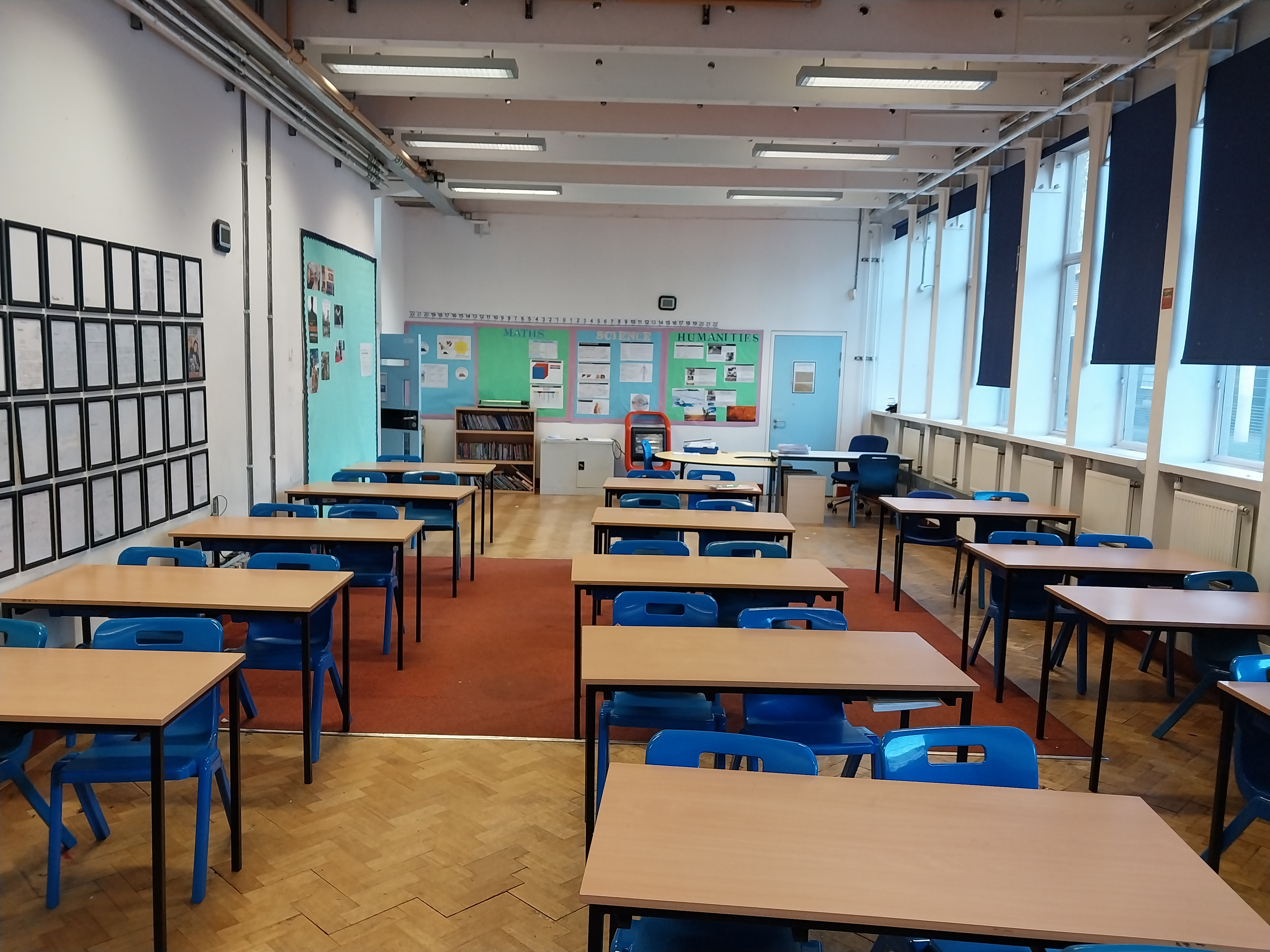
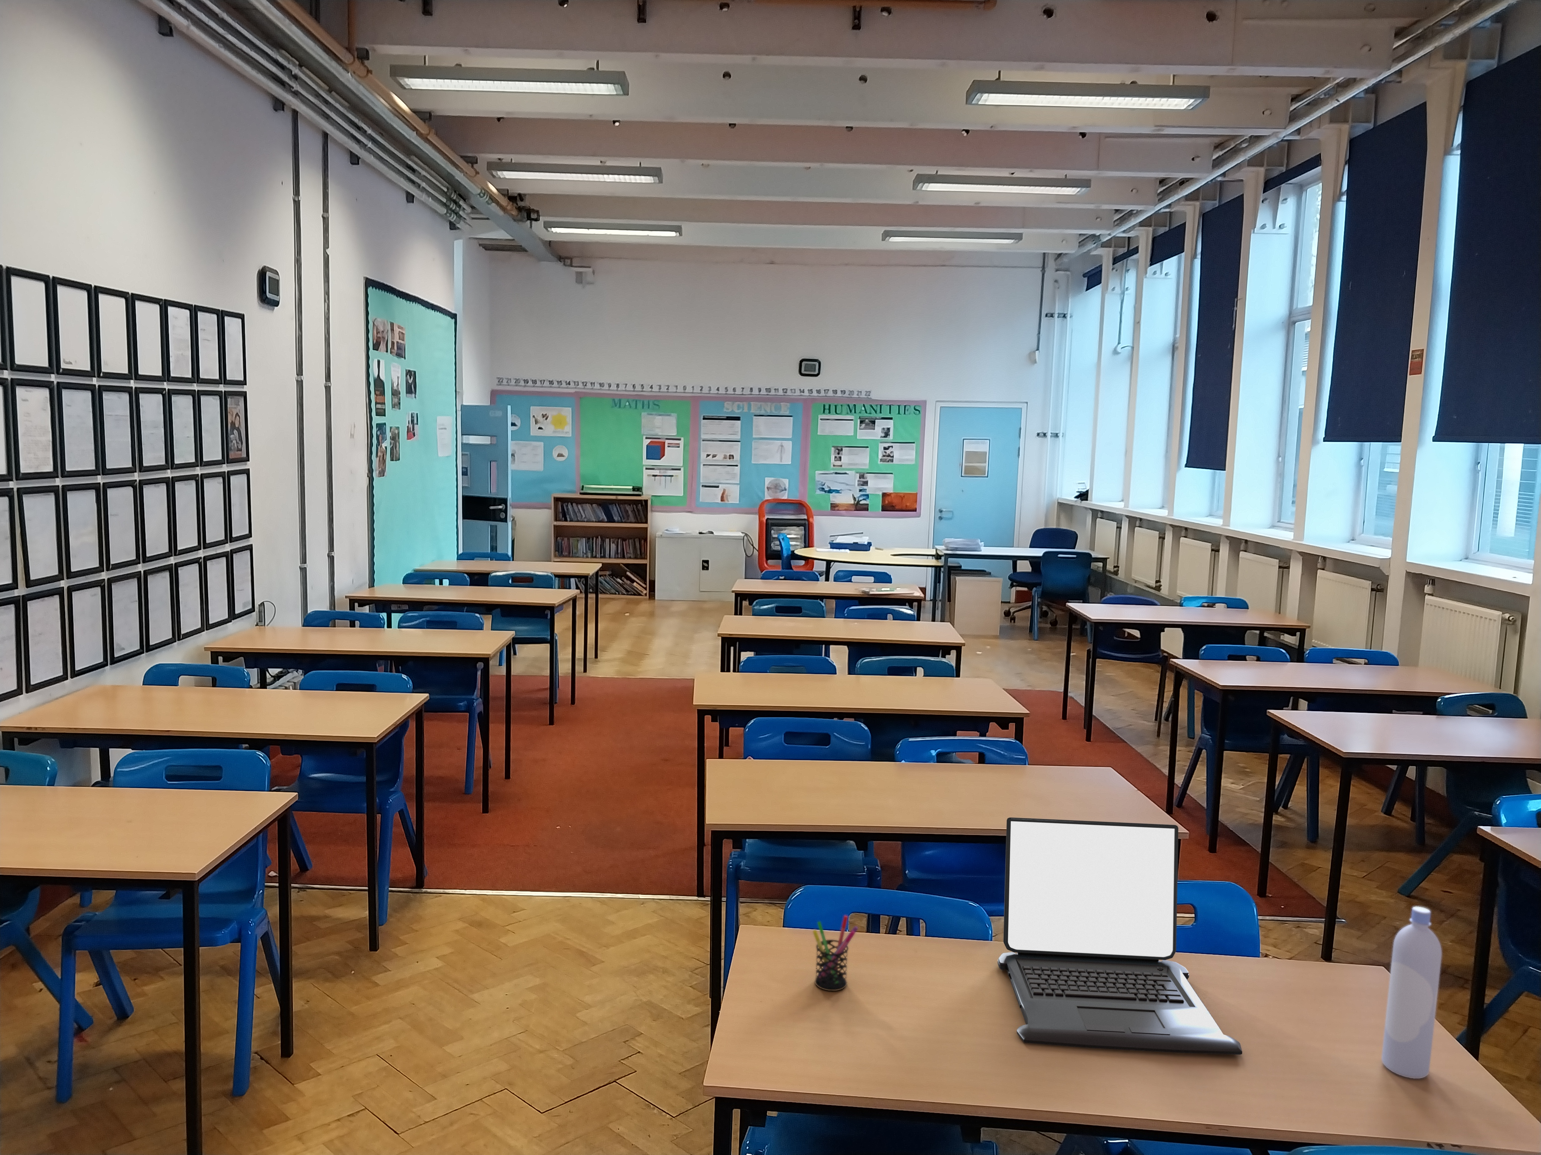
+ pen holder [813,915,859,991]
+ laptop [997,818,1243,1056]
+ bottle [1381,906,1443,1079]
